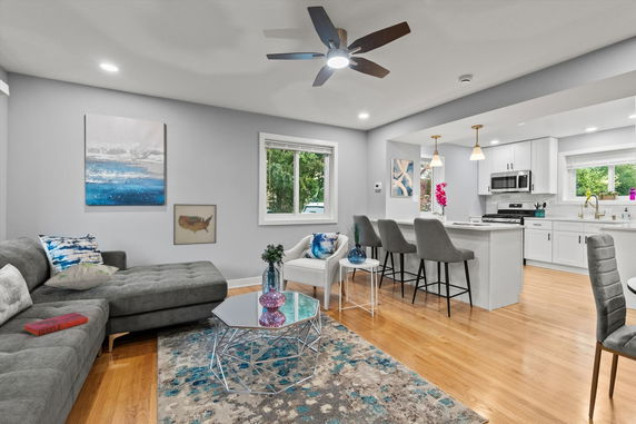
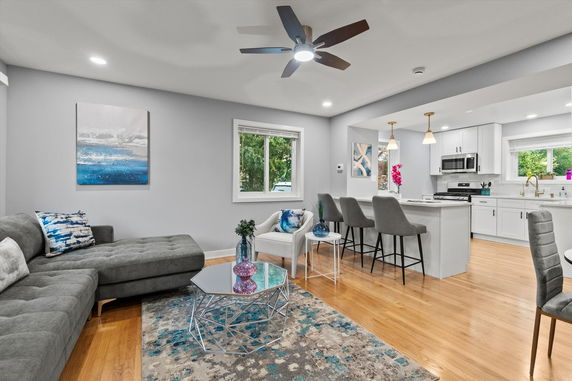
- hardback book [23,312,89,337]
- wall art [172,203,218,246]
- decorative pillow [43,262,121,292]
